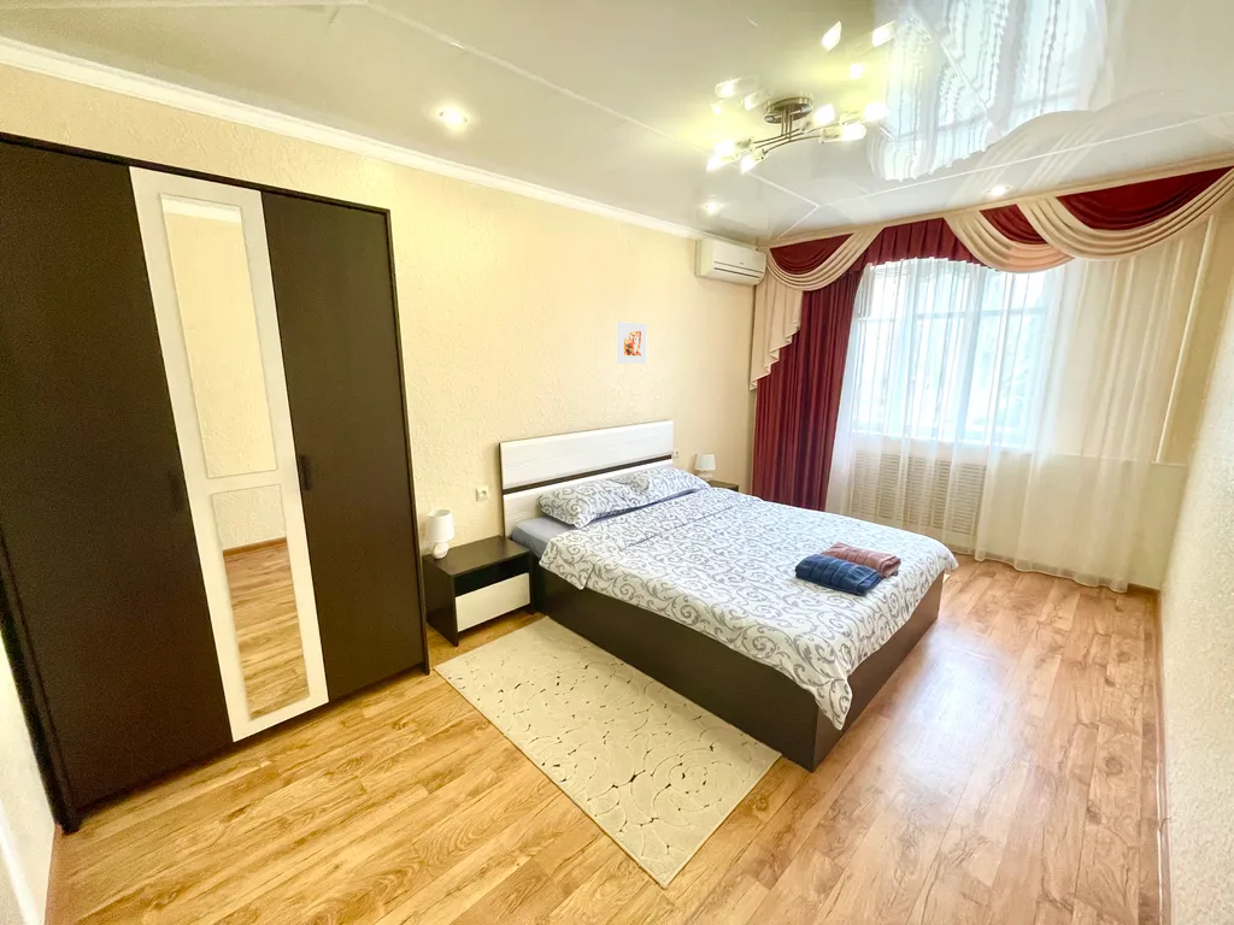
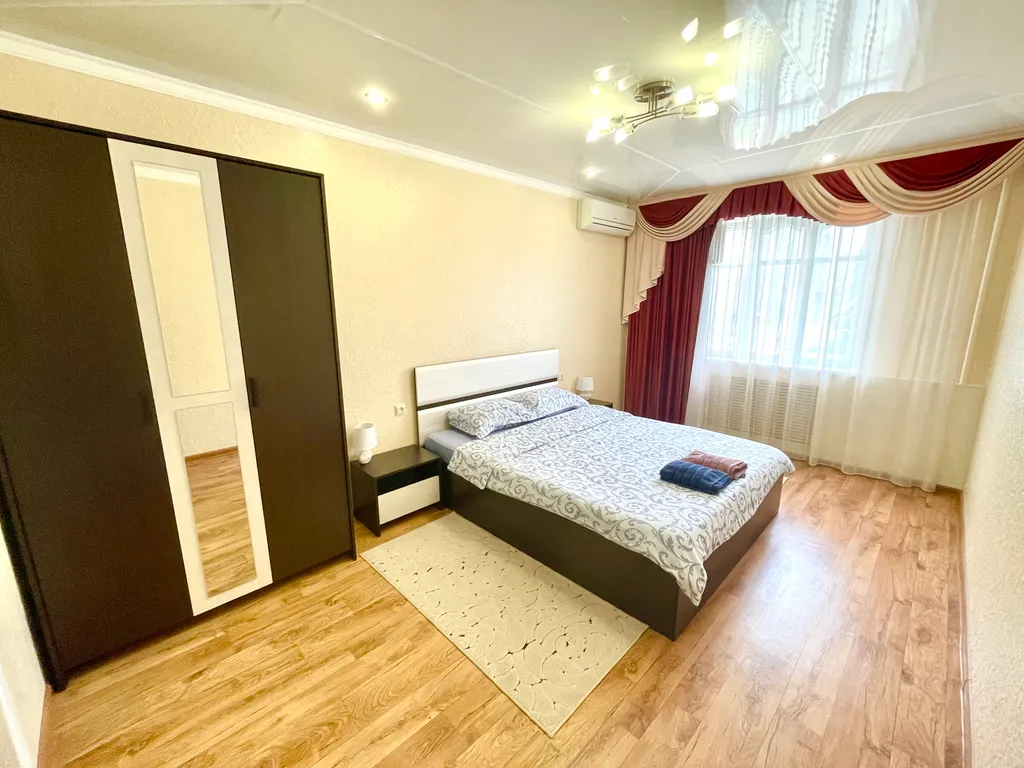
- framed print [616,320,648,365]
